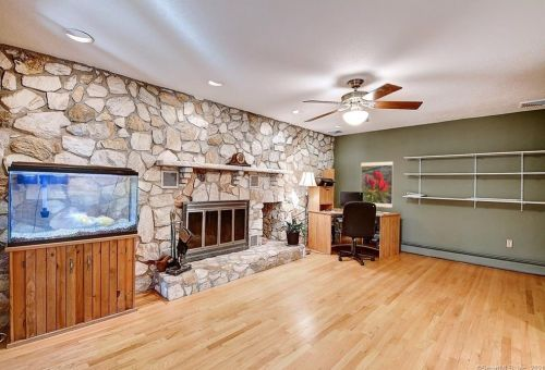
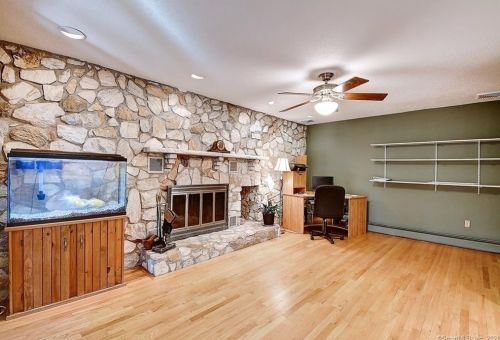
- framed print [360,161,395,209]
